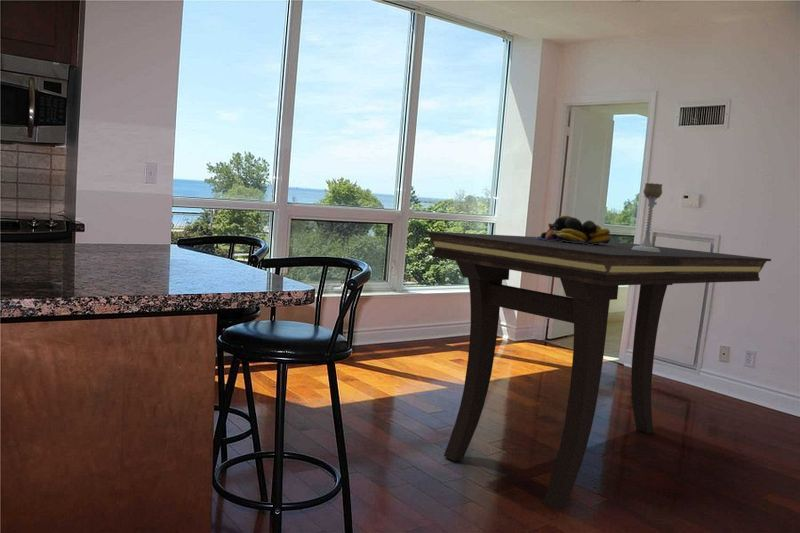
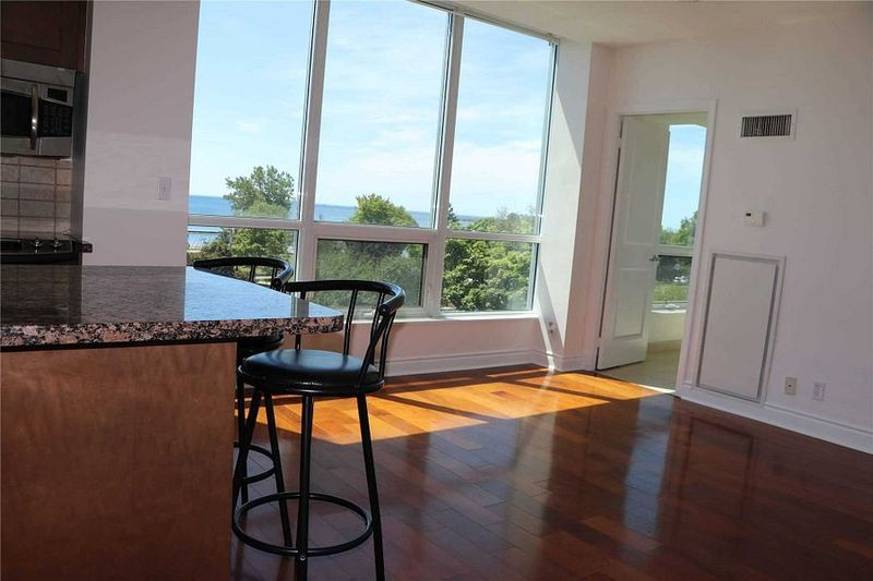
- fruit bowl [535,215,611,245]
- candle holder [632,182,664,252]
- dining table [423,230,772,511]
